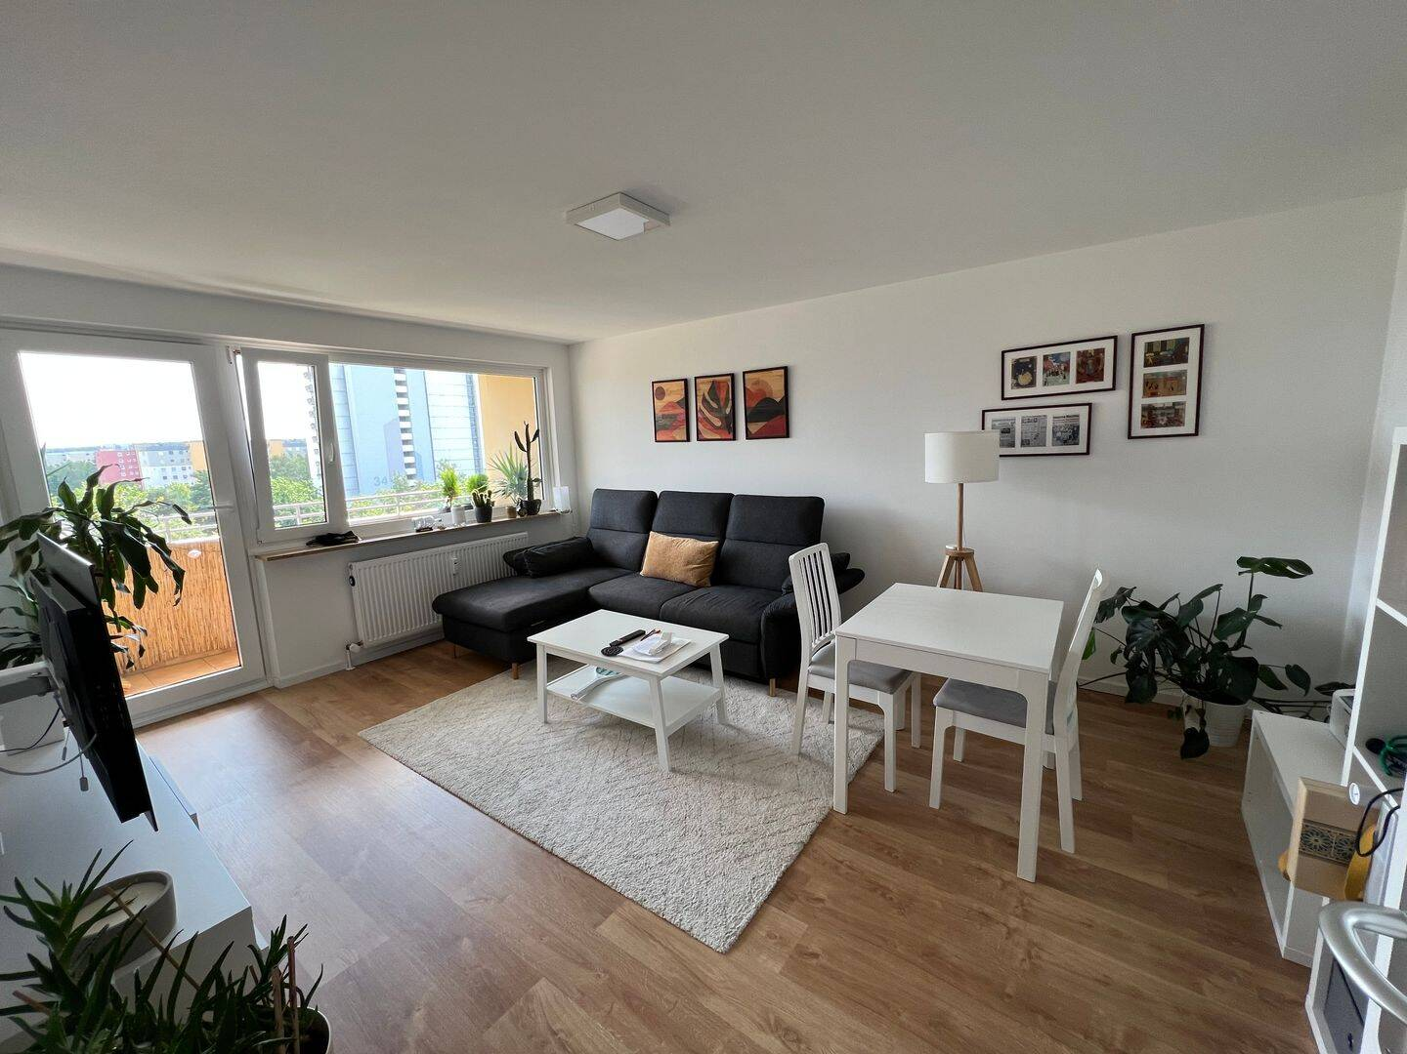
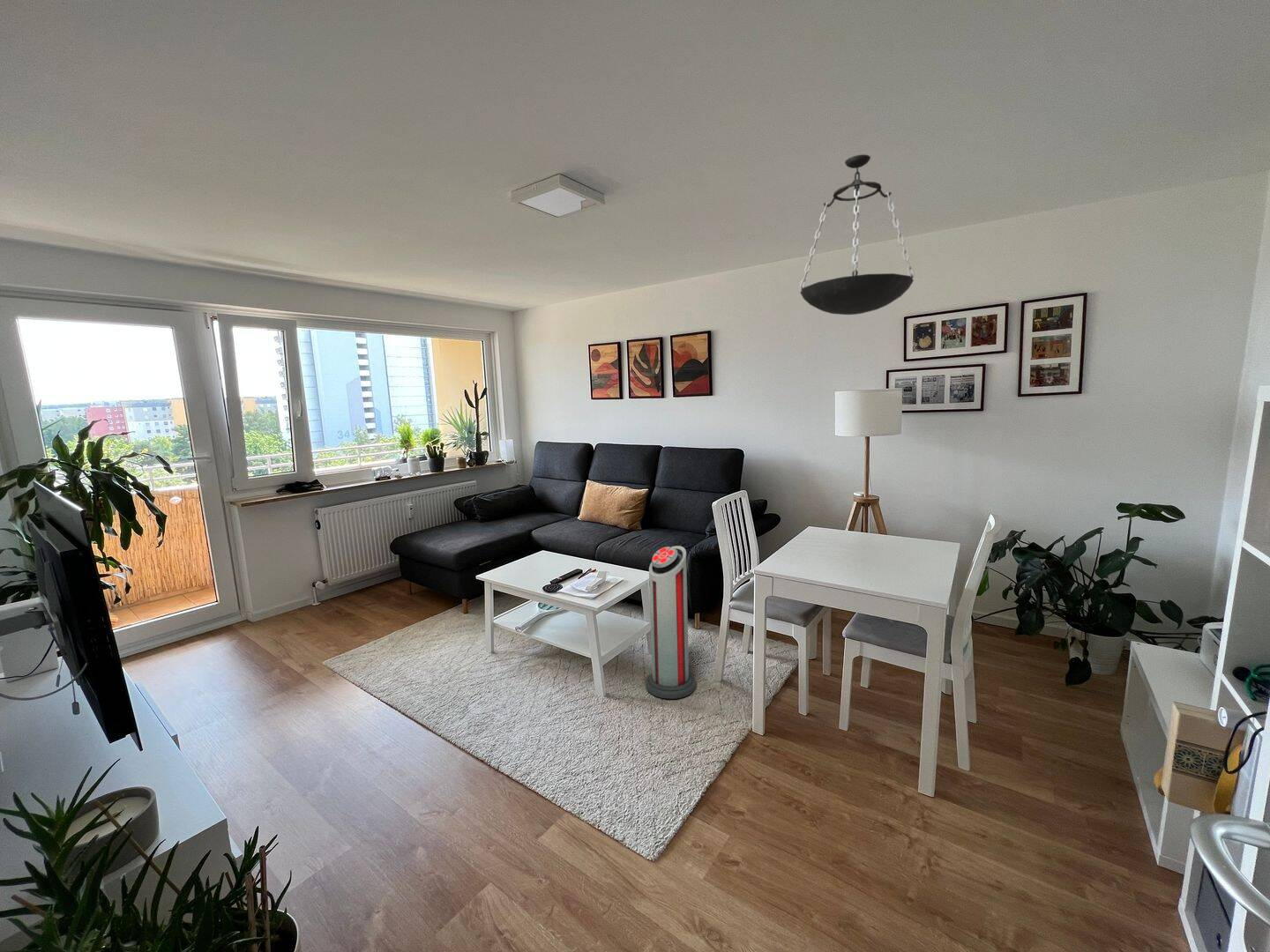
+ air purifier [645,545,697,700]
+ pendant lamp [799,154,915,316]
